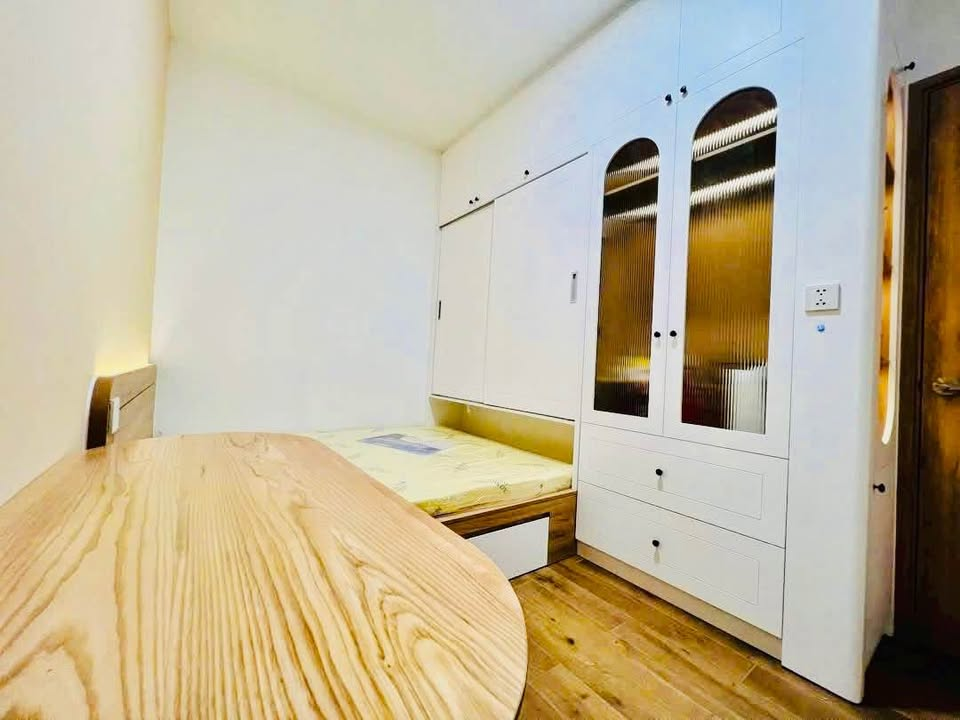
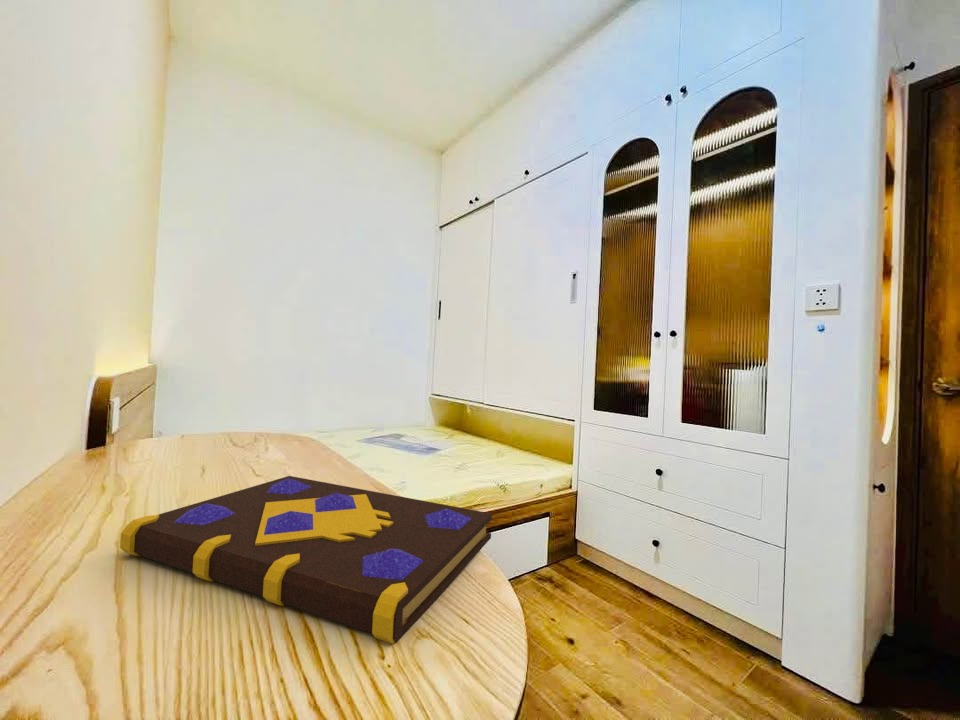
+ book [119,475,493,645]
